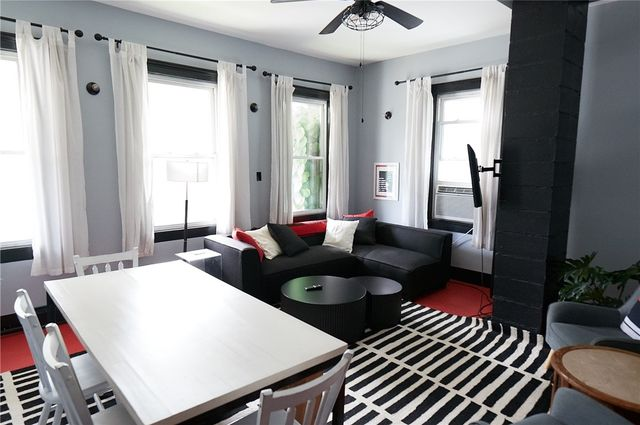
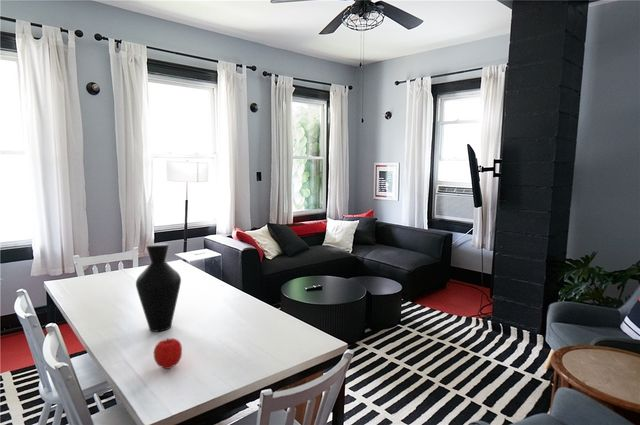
+ fruit [153,337,183,370]
+ vase [135,242,182,333]
